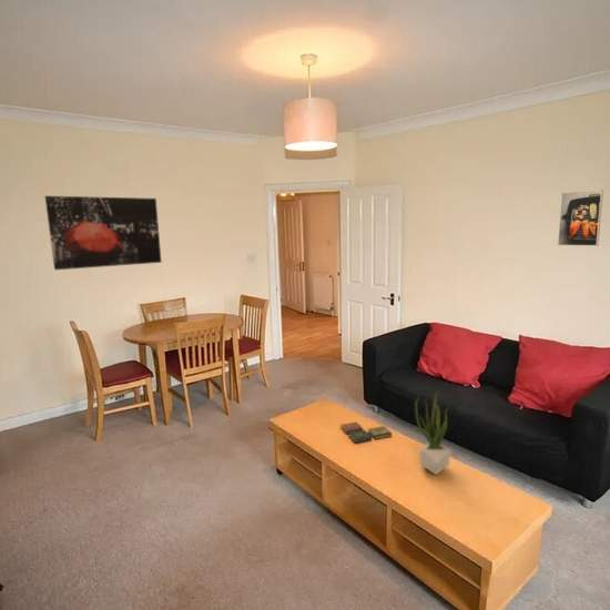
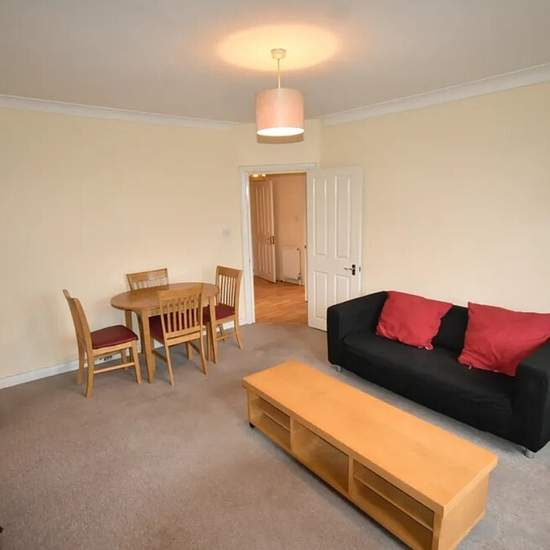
- wall art [44,195,162,271]
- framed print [557,189,604,247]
- book [339,420,393,444]
- potted plant [414,390,451,476]
